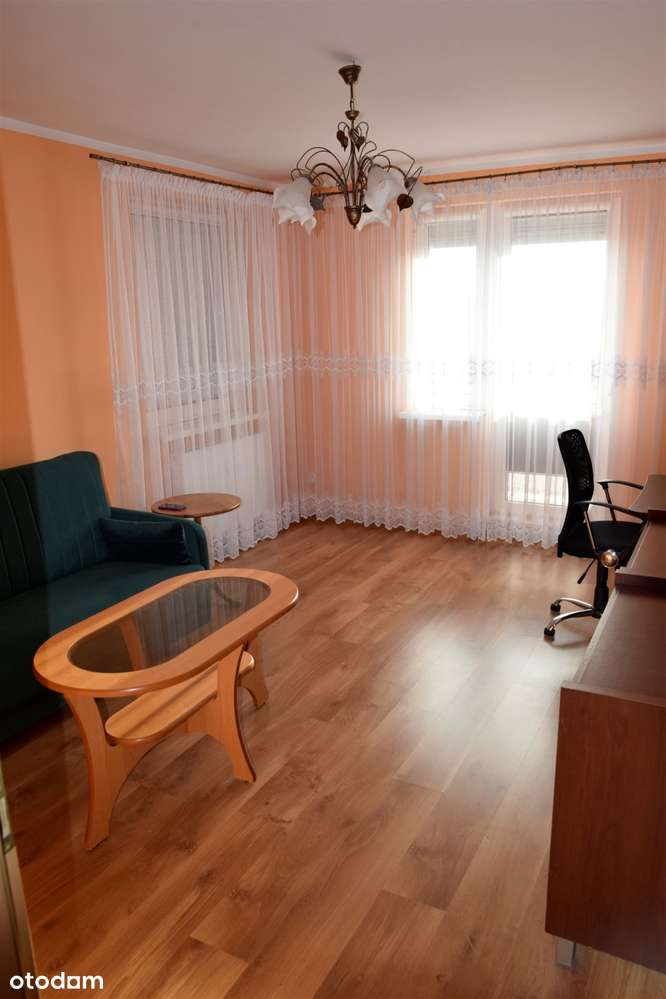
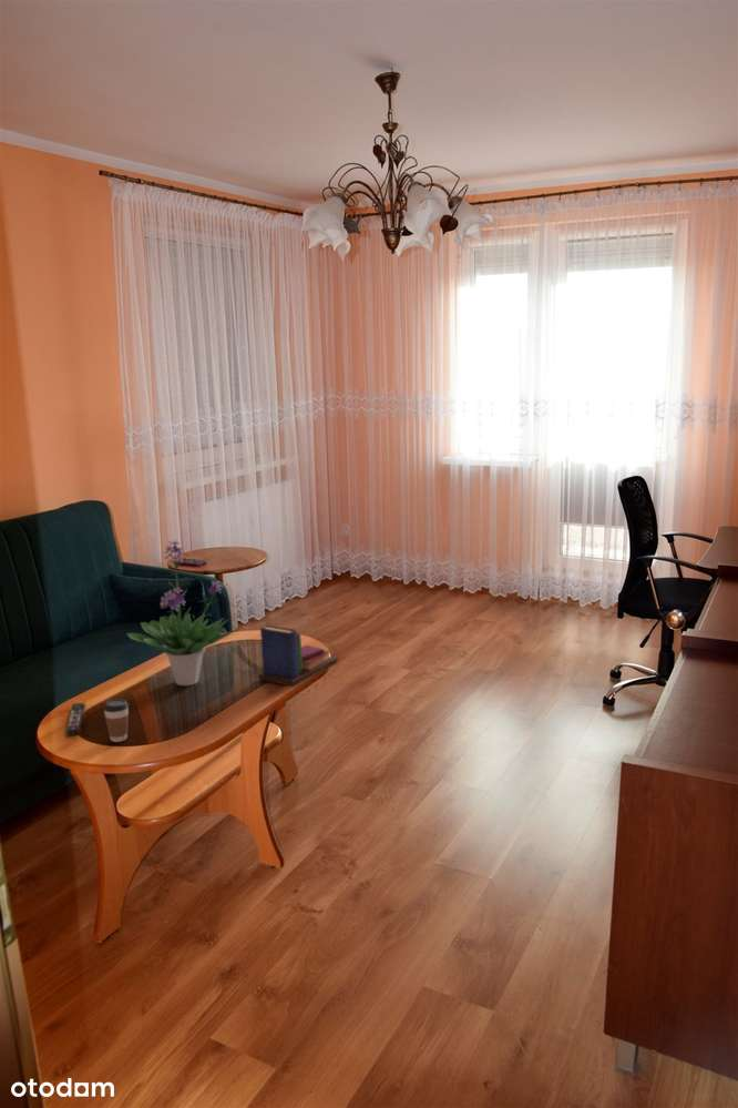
+ coffee cup [102,698,130,743]
+ potted plant [125,539,238,687]
+ book [257,624,338,688]
+ remote control [64,702,86,736]
